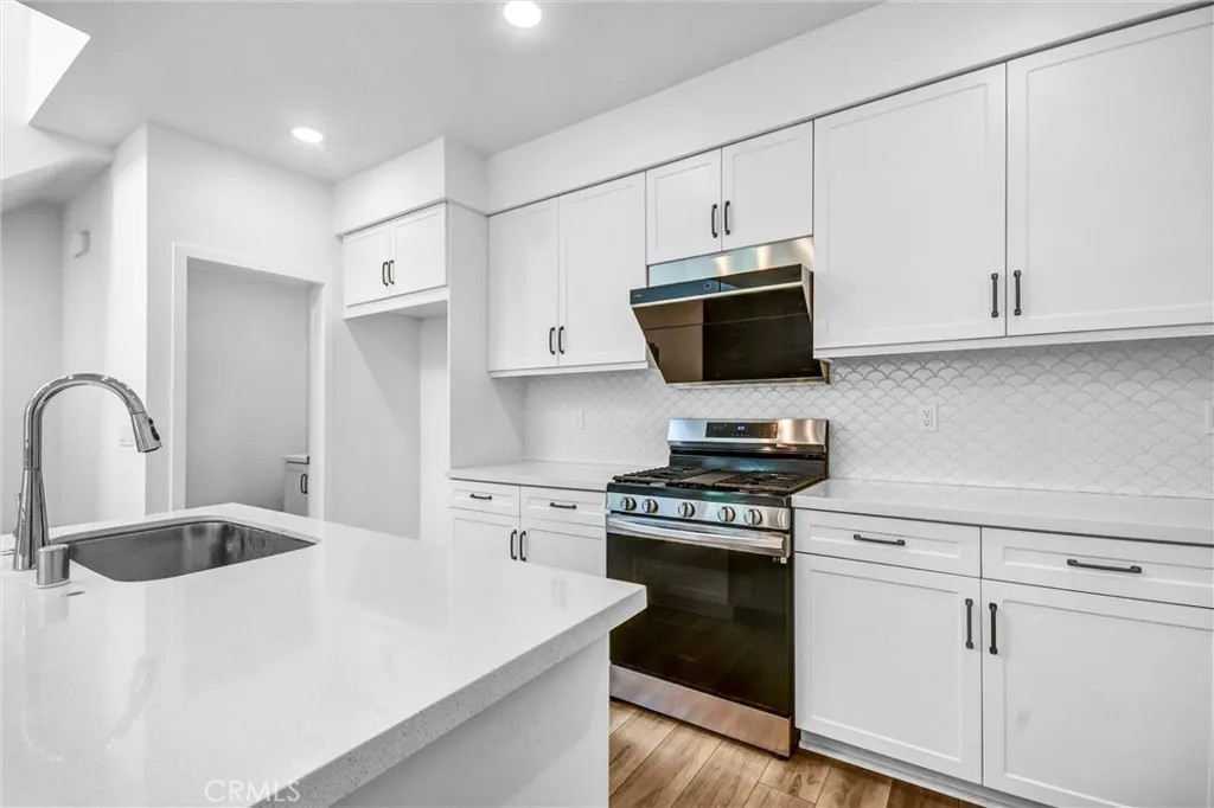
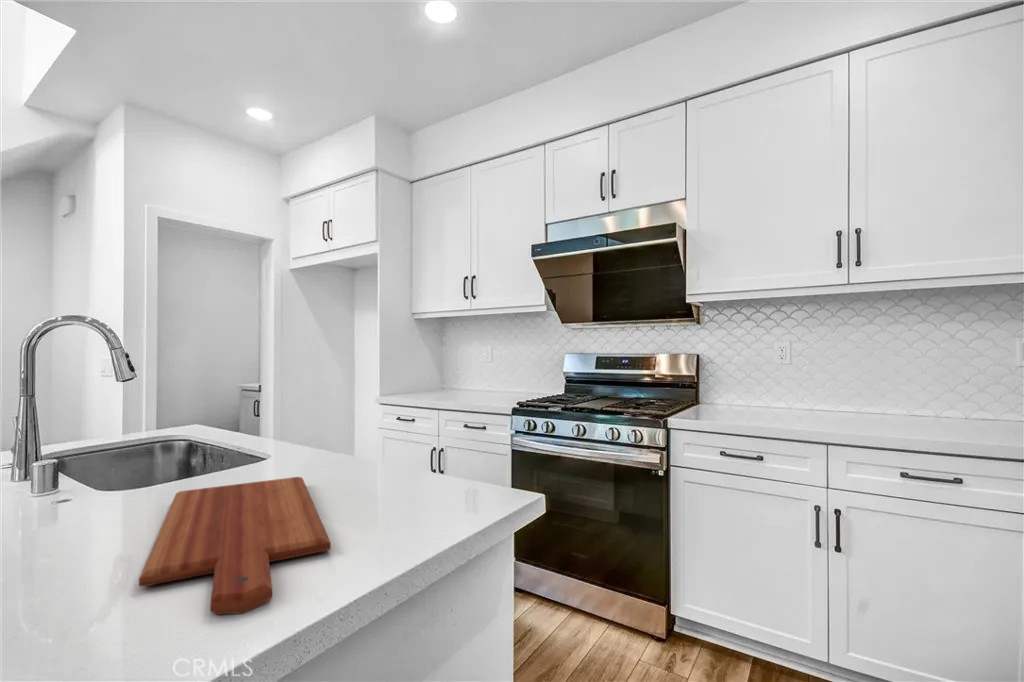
+ cutting board [138,476,332,616]
